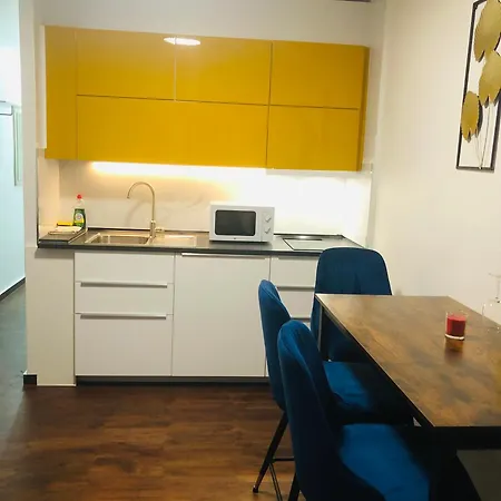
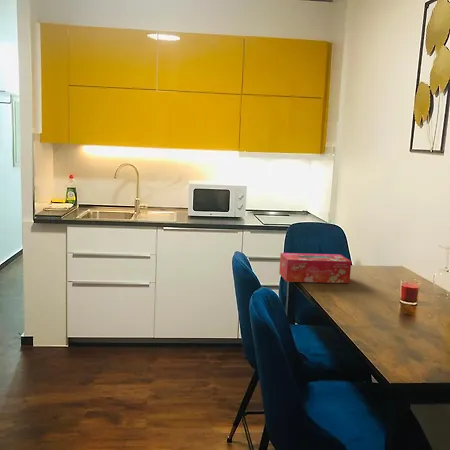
+ tissue box [278,252,352,284]
